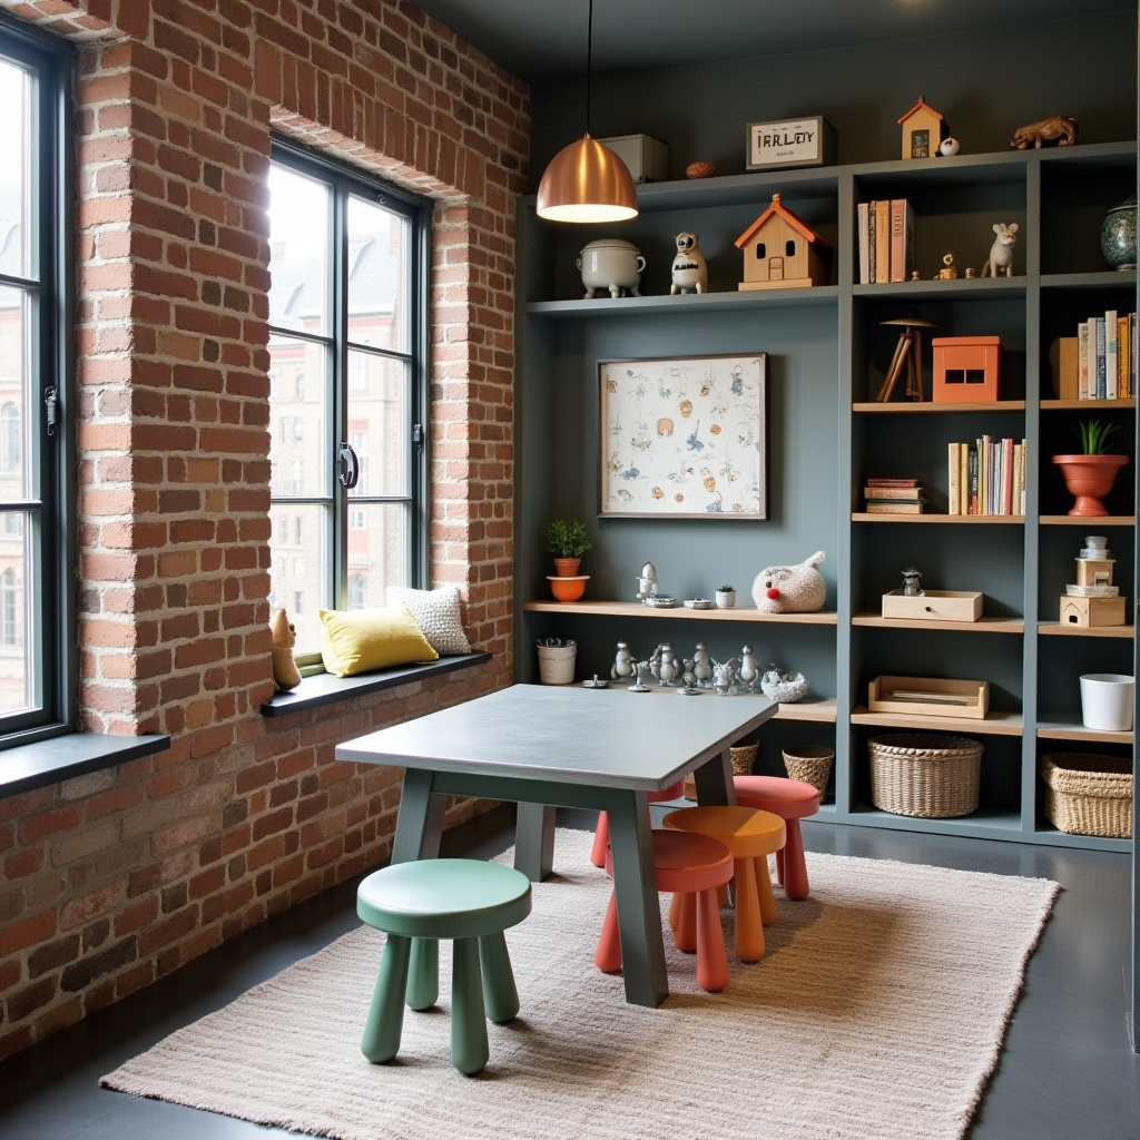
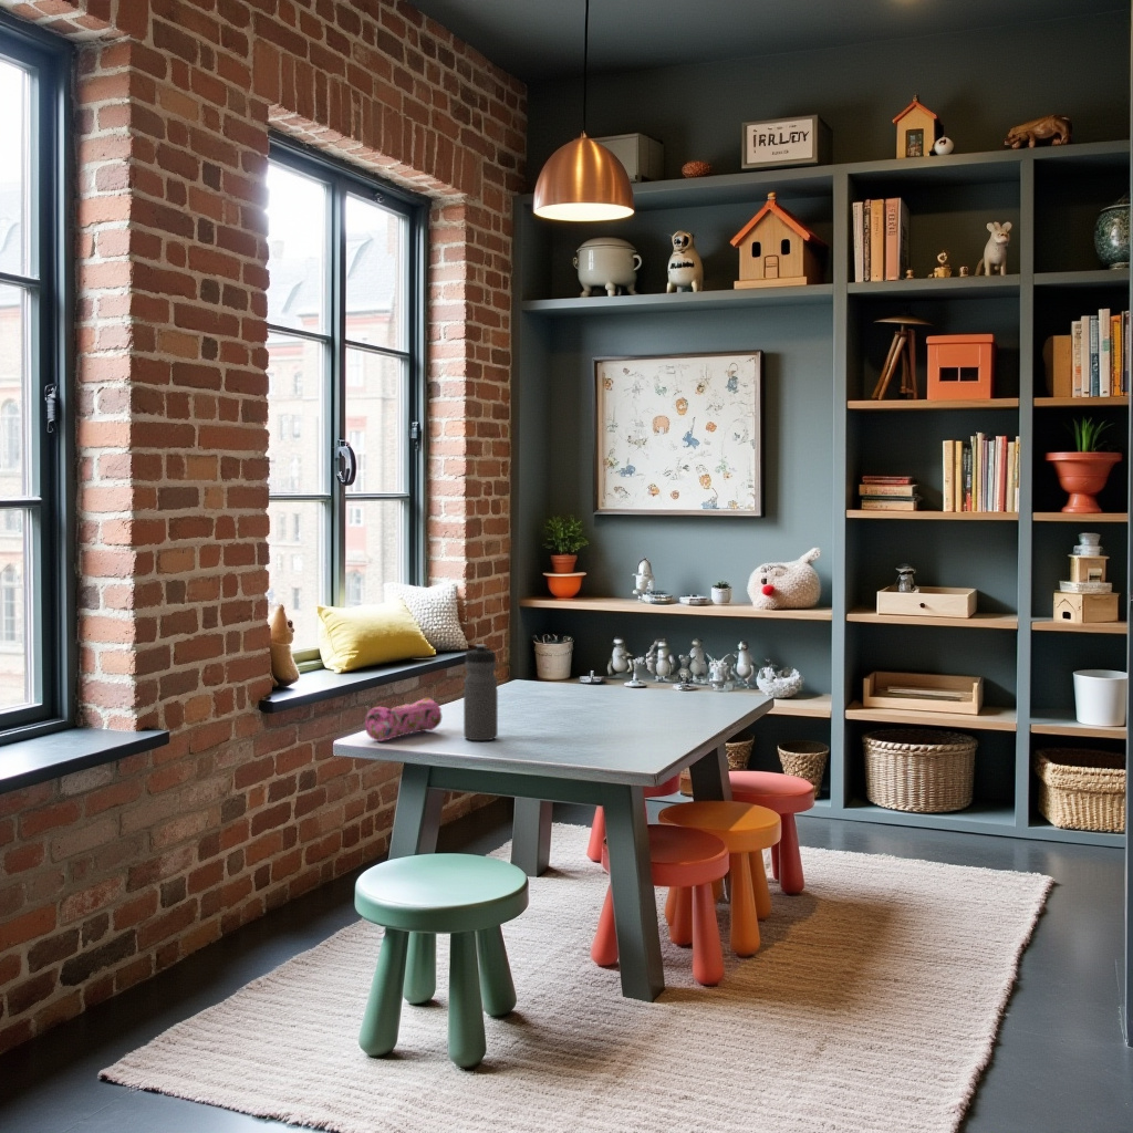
+ pencil case [364,697,443,742]
+ water bottle [462,643,499,741]
